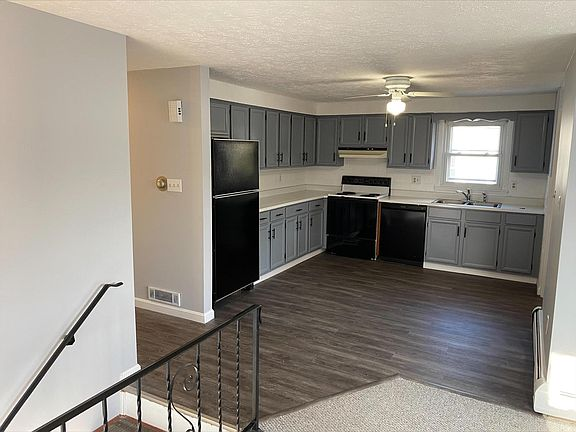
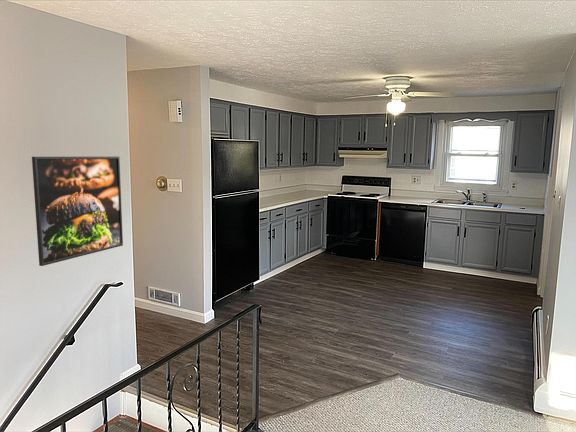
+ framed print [31,156,124,267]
